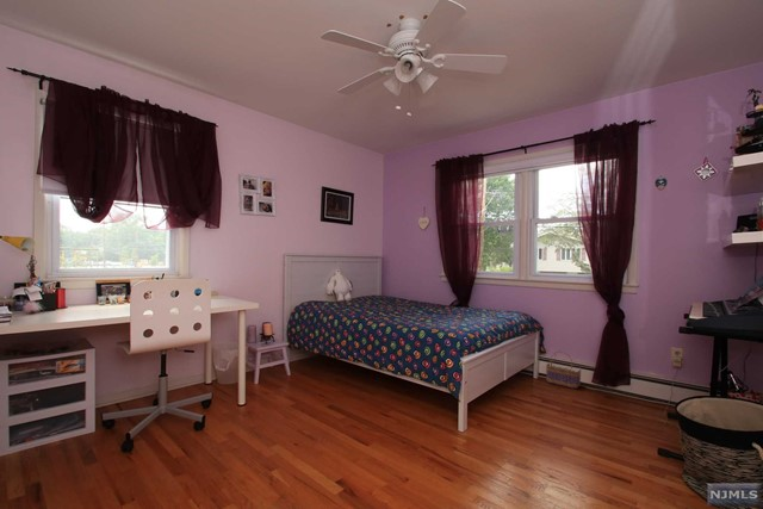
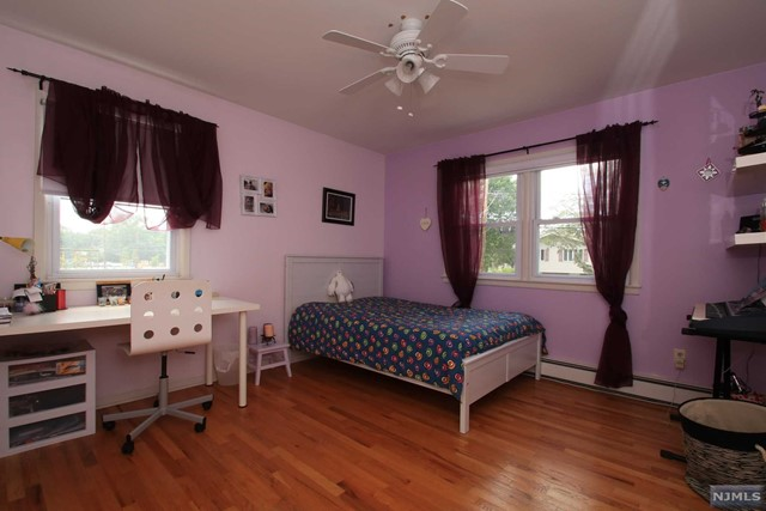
- basket [545,350,582,390]
